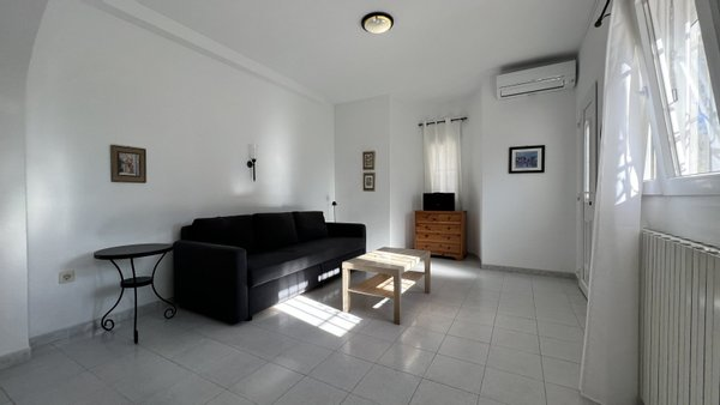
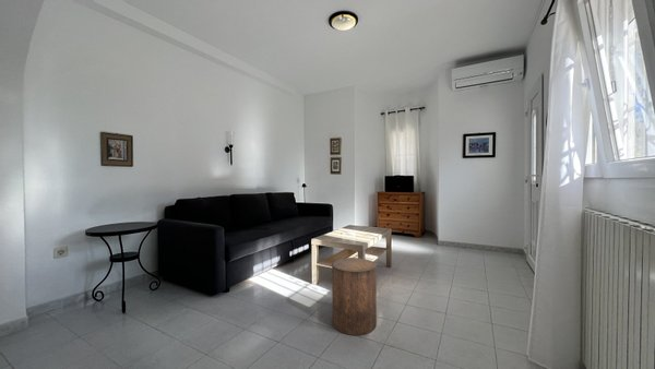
+ stool [331,257,378,336]
